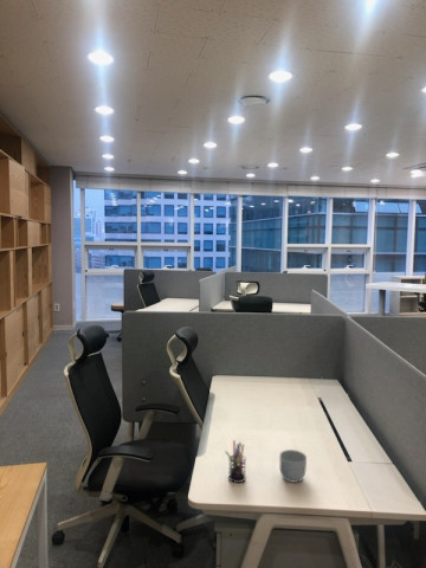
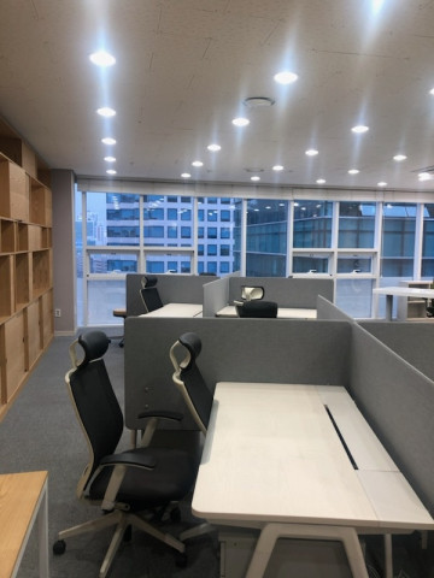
- pen holder [224,439,247,484]
- mug [278,448,308,484]
